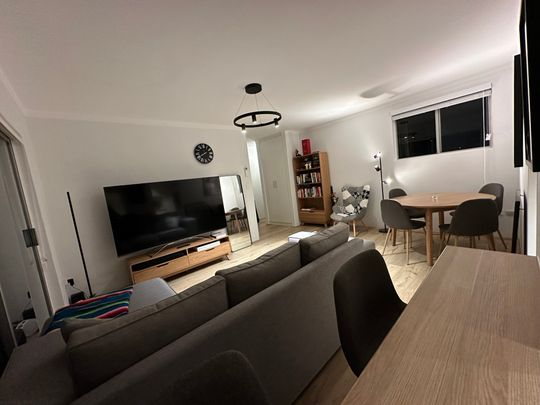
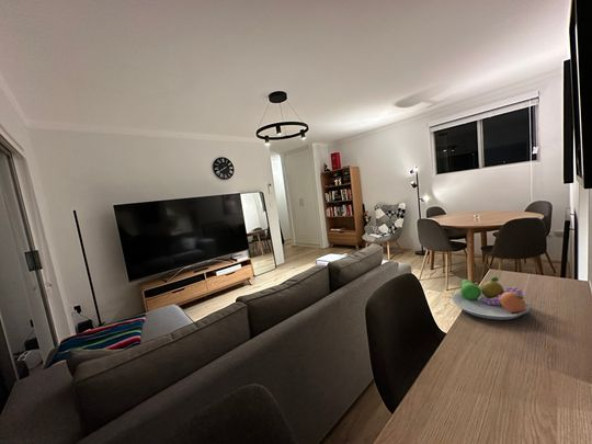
+ fruit bowl [451,276,531,321]
